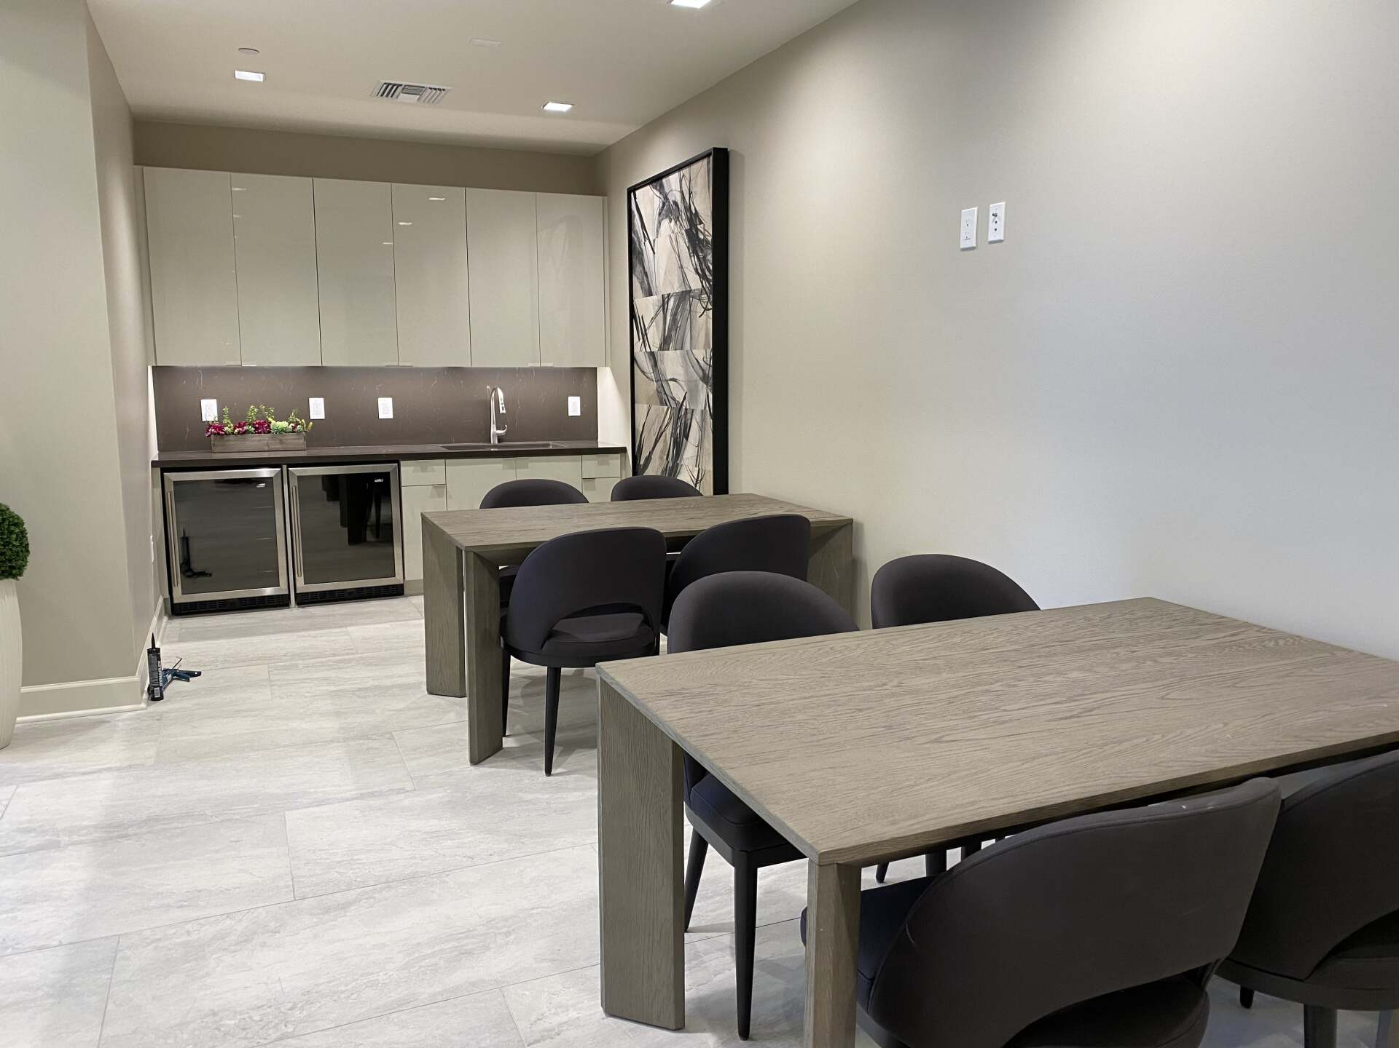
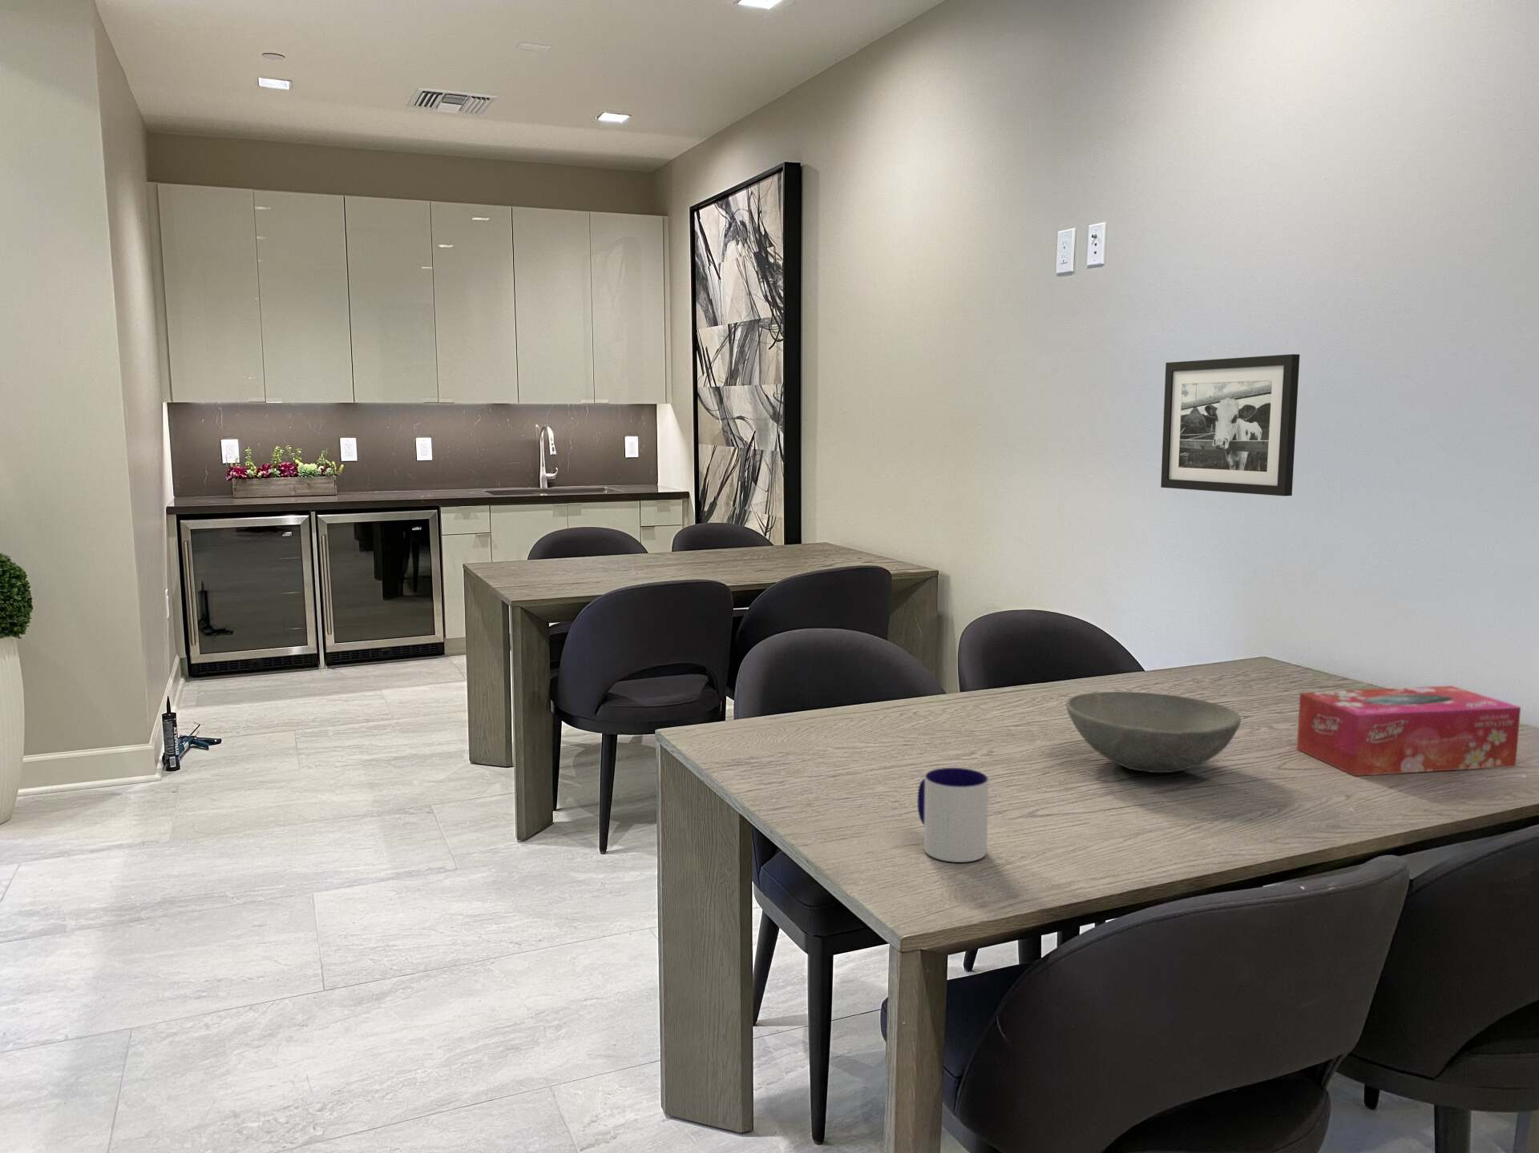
+ tissue box [1297,684,1521,776]
+ picture frame [1160,354,1300,498]
+ bowl [1064,692,1242,774]
+ mug [917,767,989,864]
